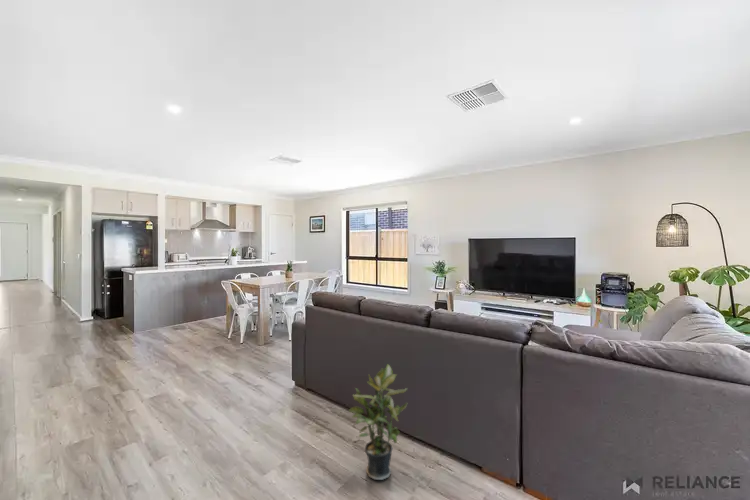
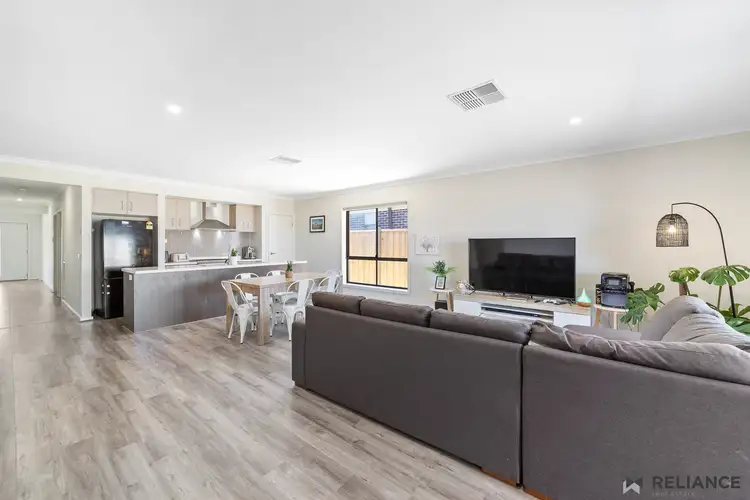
- potted plant [347,363,409,481]
